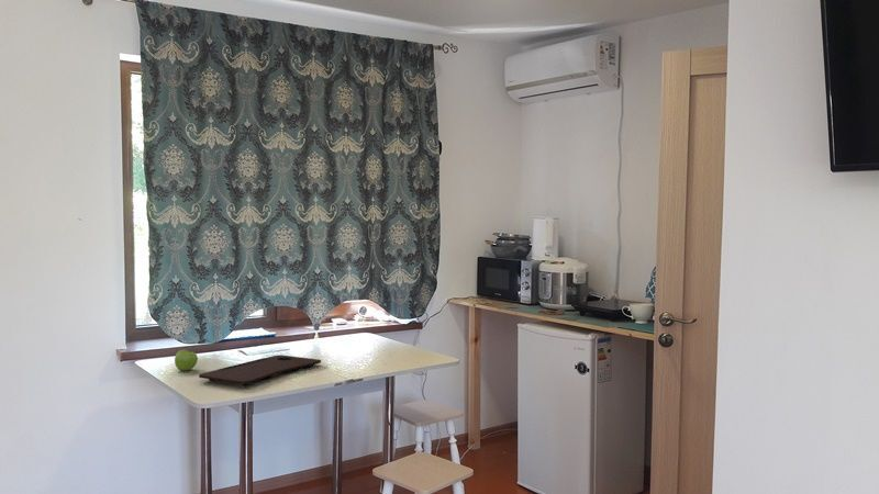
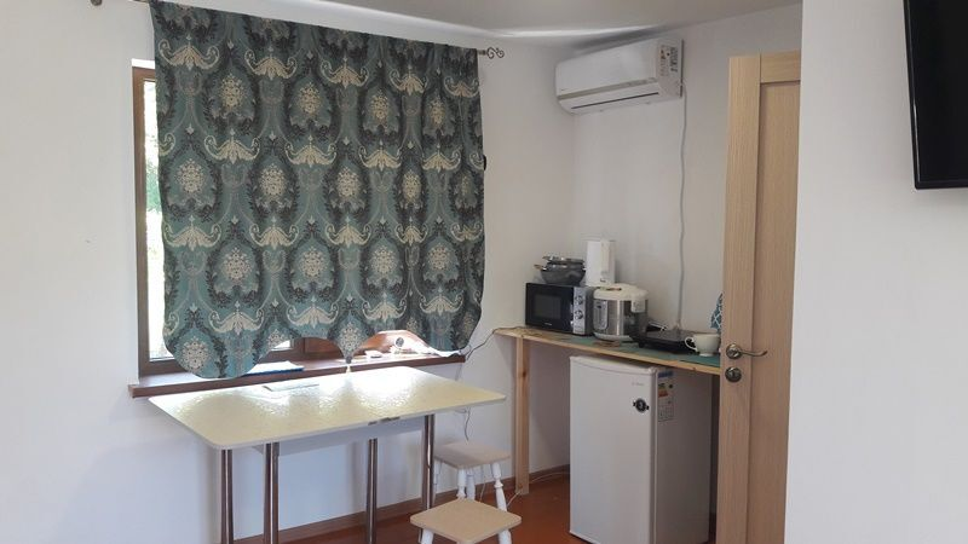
- fruit [174,349,199,372]
- cutting board [198,353,322,388]
